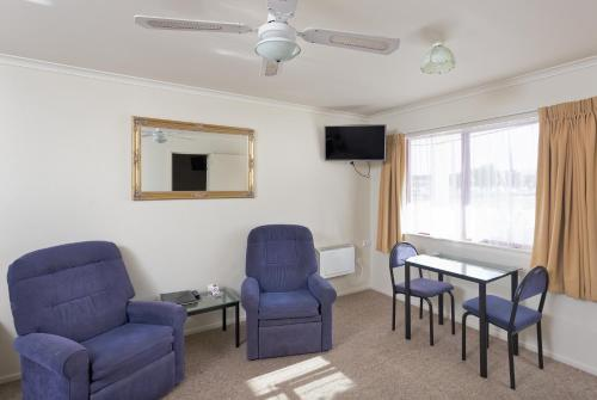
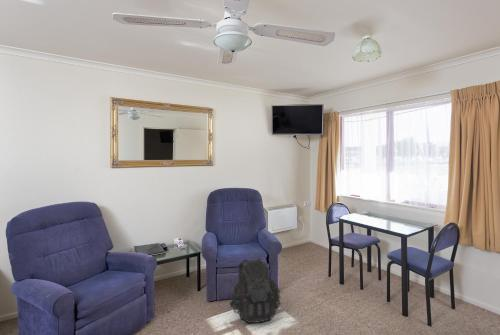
+ backpack [228,257,282,324]
